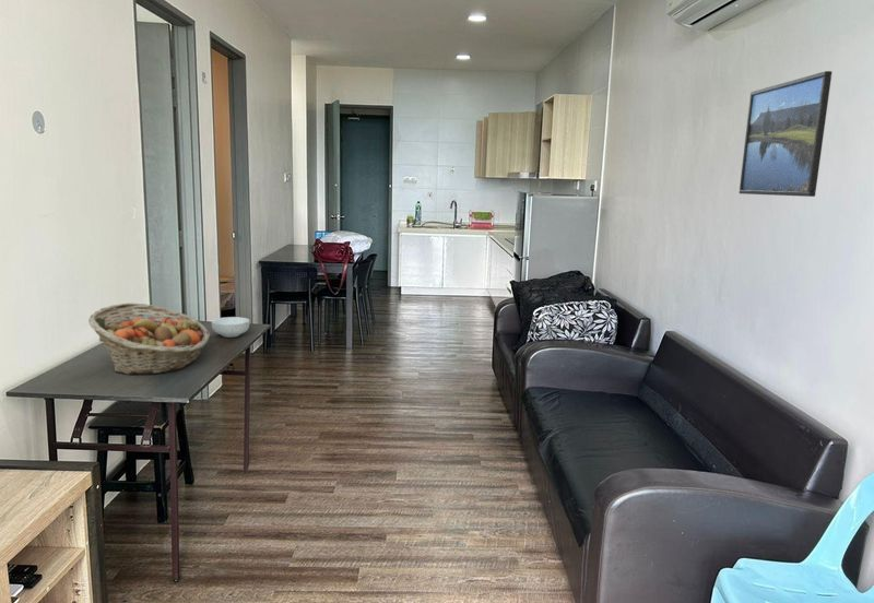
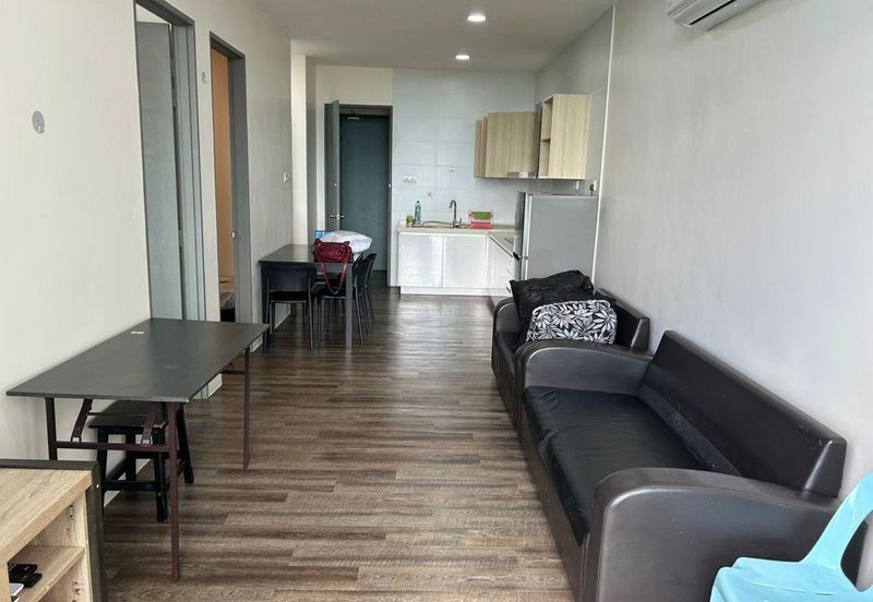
- cereal bowl [211,316,250,339]
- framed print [739,70,834,198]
- fruit basket [87,302,211,376]
